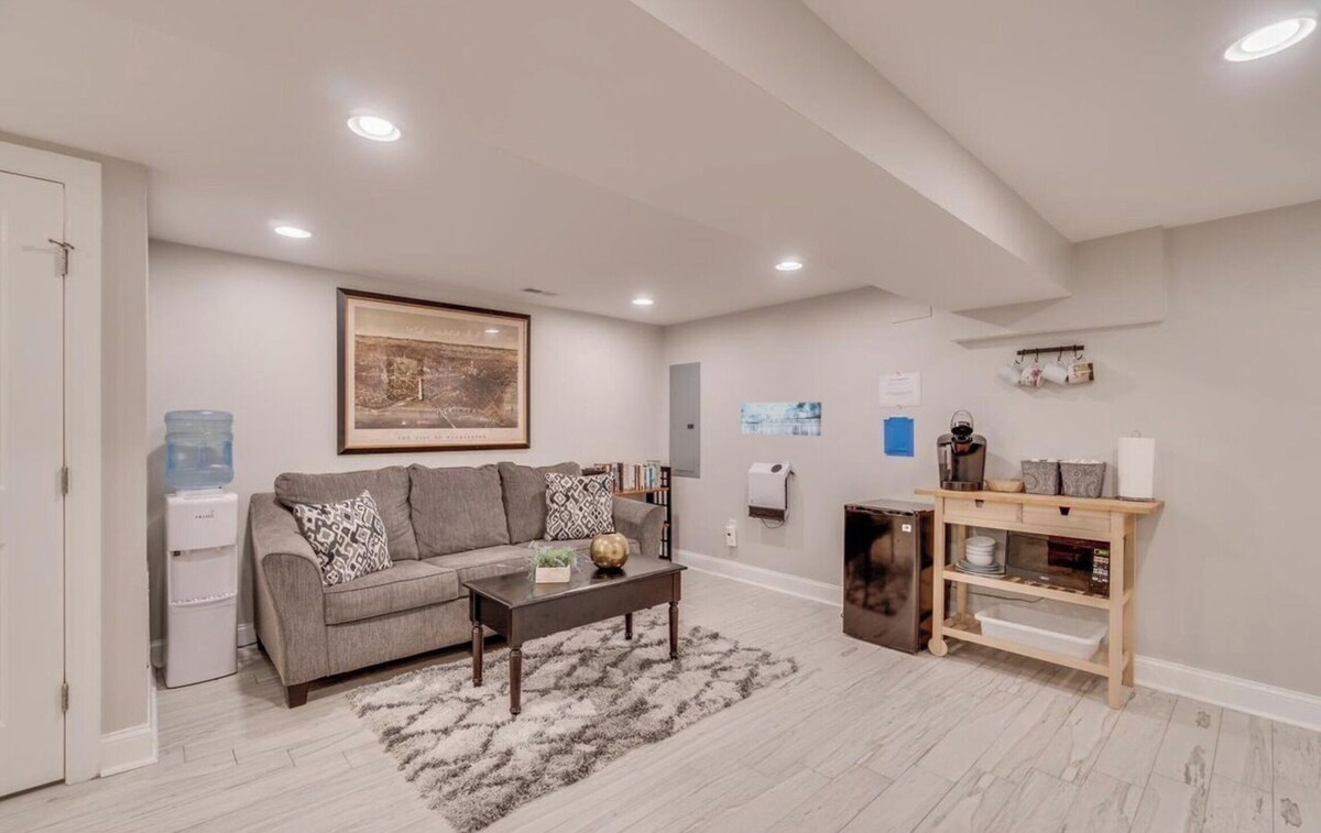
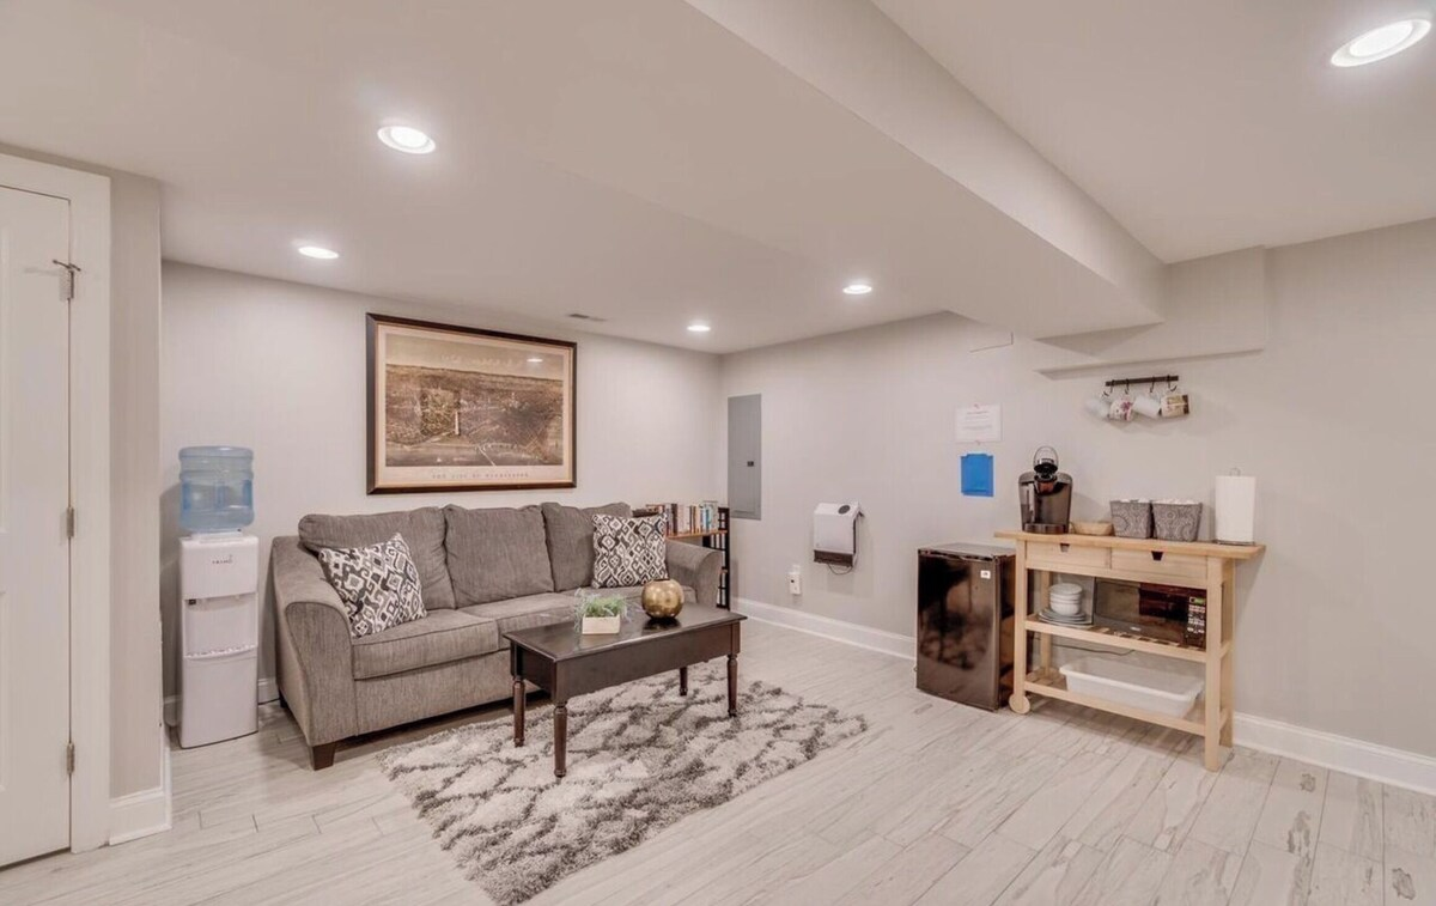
- wall art [740,402,822,437]
